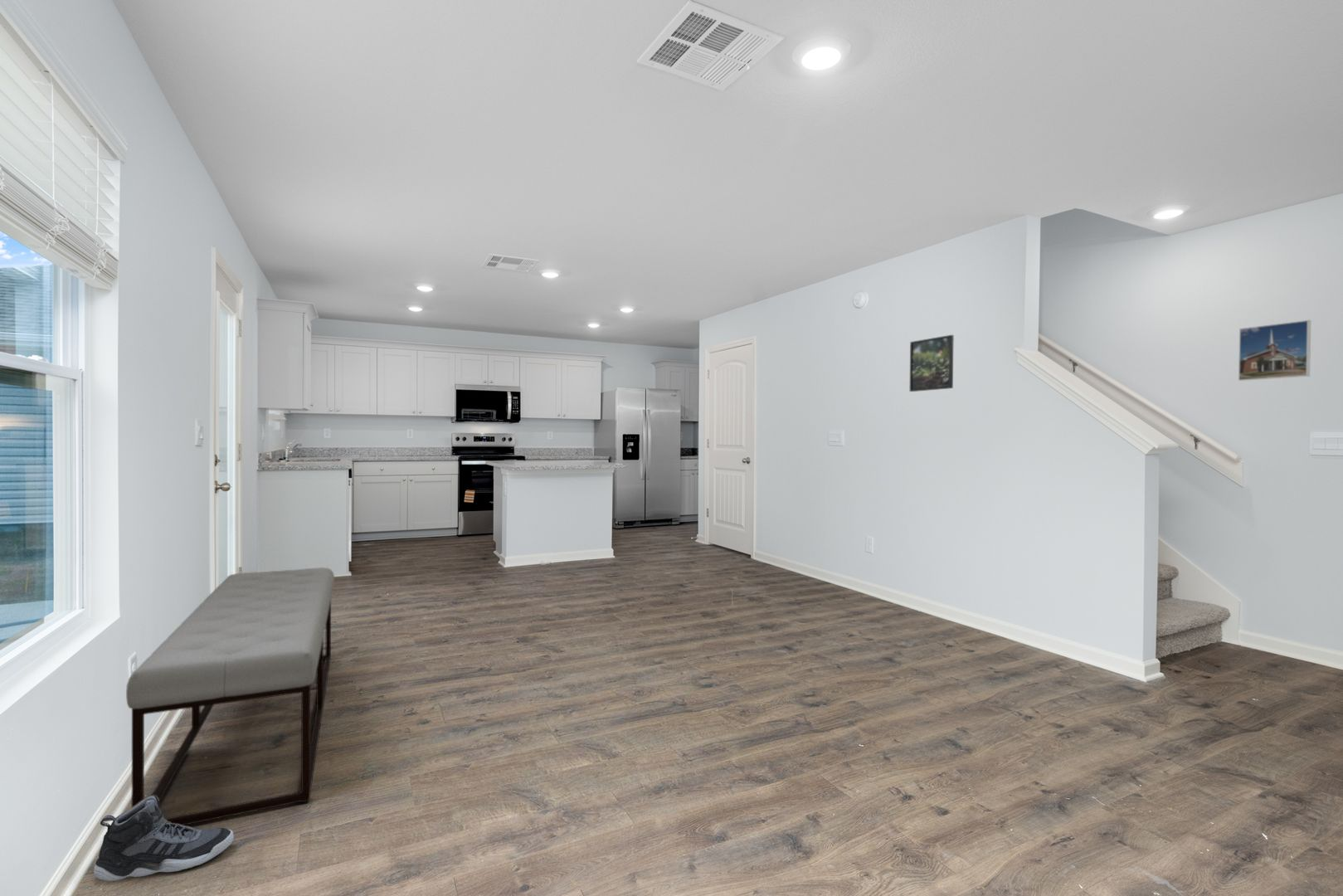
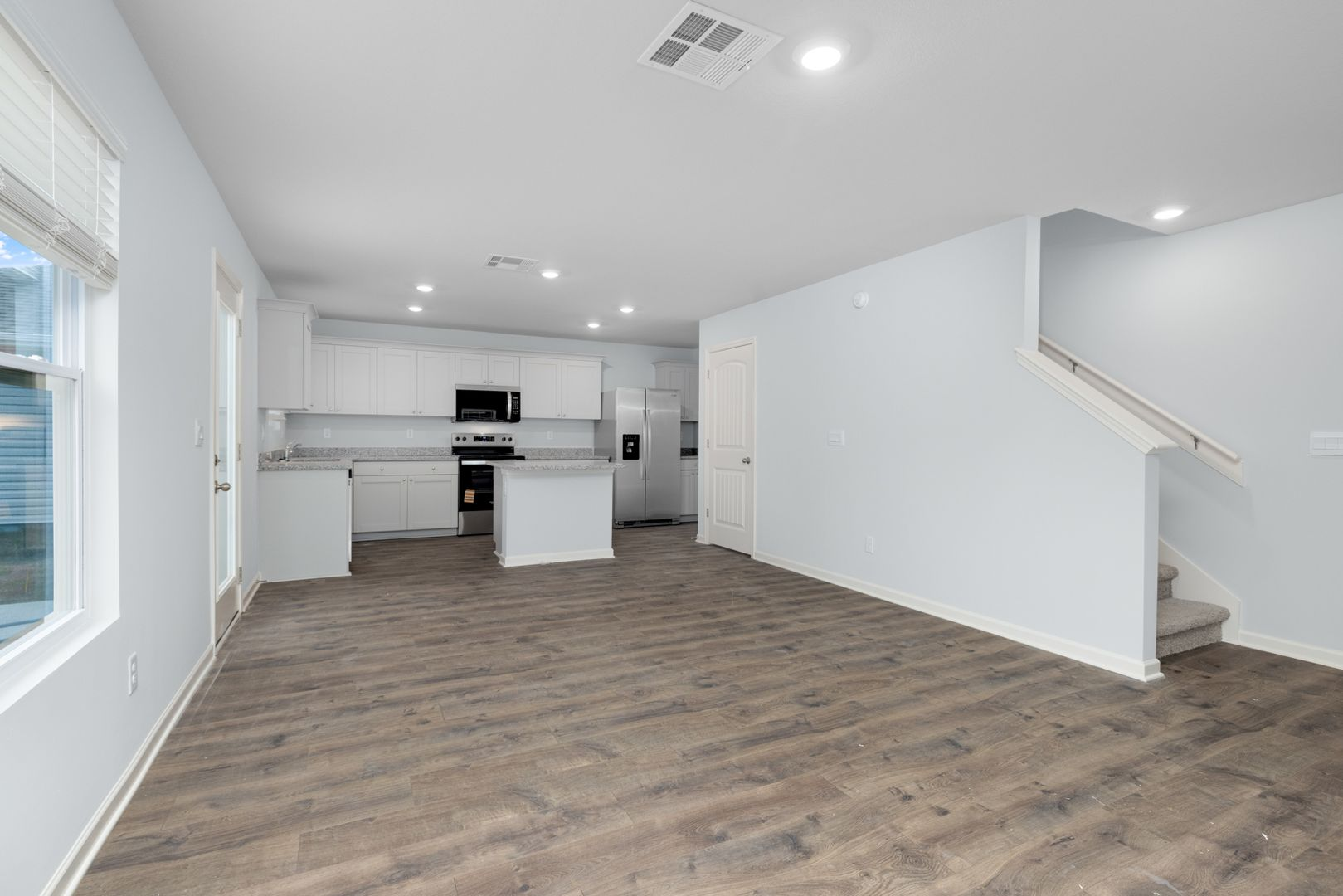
- sneaker [93,795,235,882]
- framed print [909,334,955,392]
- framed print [1238,319,1311,382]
- bench [125,567,335,826]
